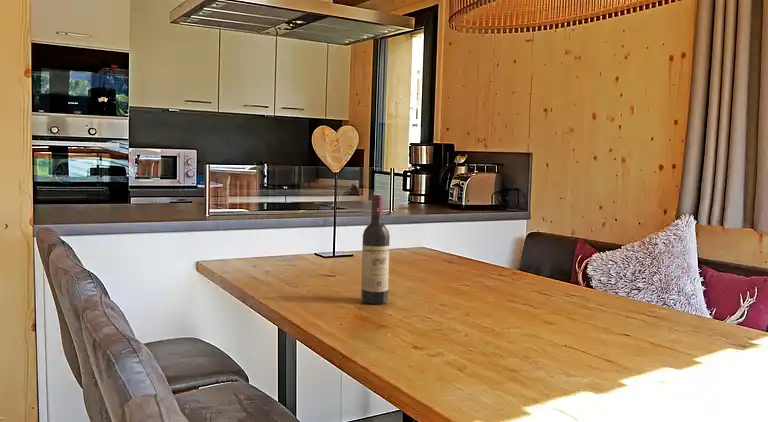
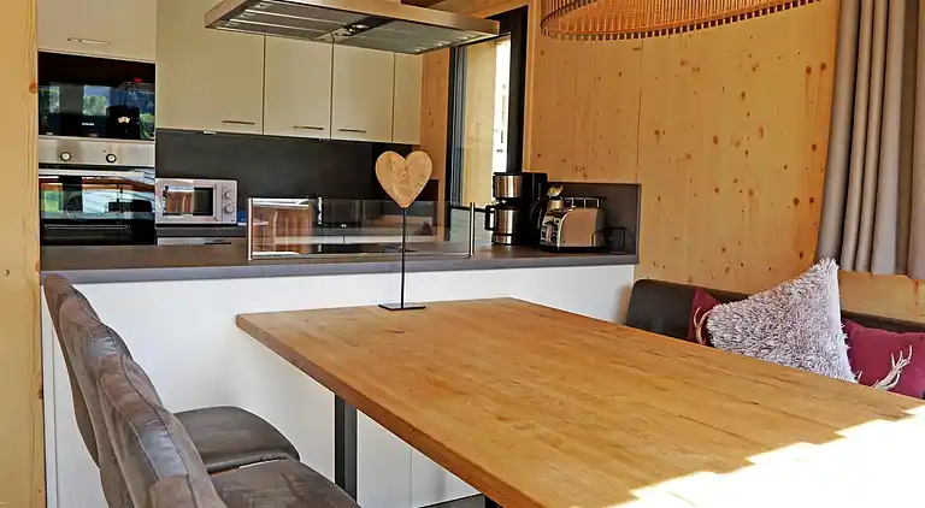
- wine bottle [360,193,391,305]
